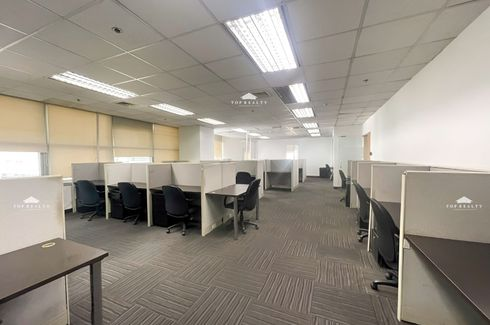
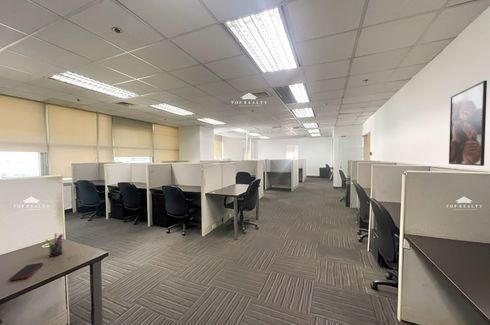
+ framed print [448,79,488,167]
+ smartphone [8,262,44,281]
+ pen holder [44,232,64,258]
